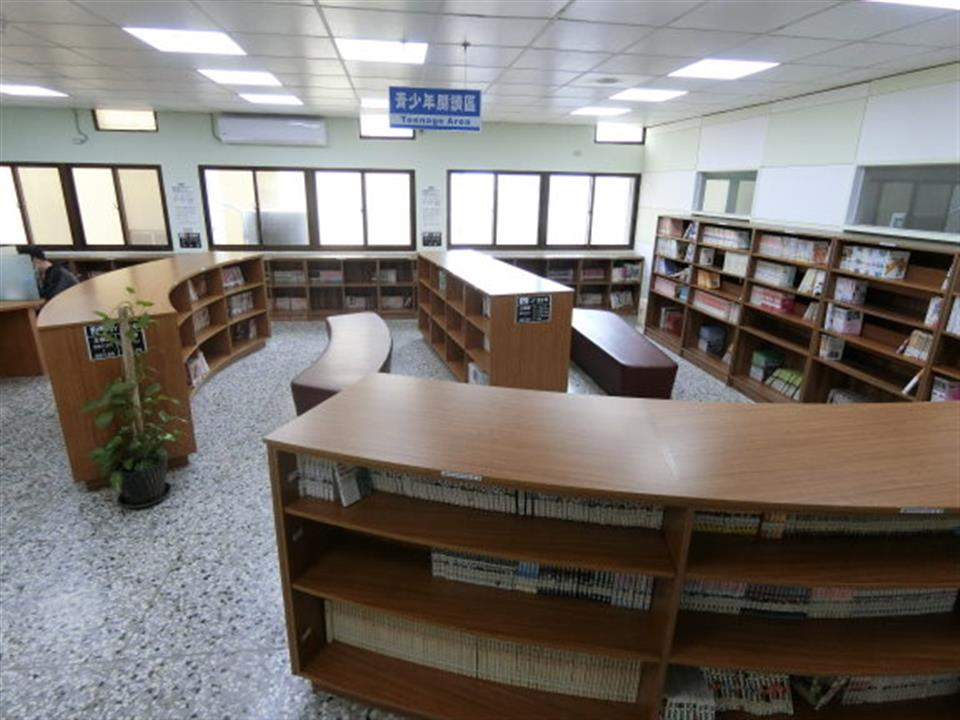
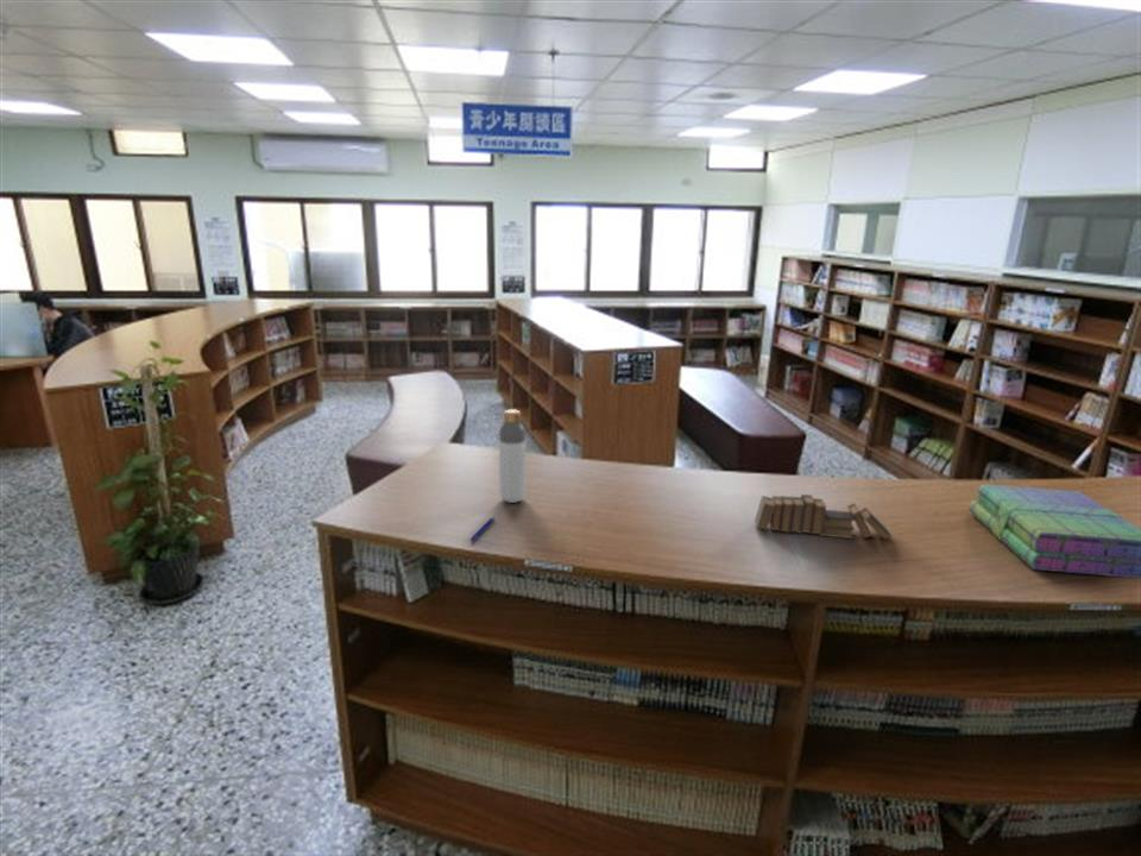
+ pen [469,515,496,542]
+ stack of books [967,484,1141,580]
+ book [754,493,893,542]
+ bottle [498,408,527,504]
